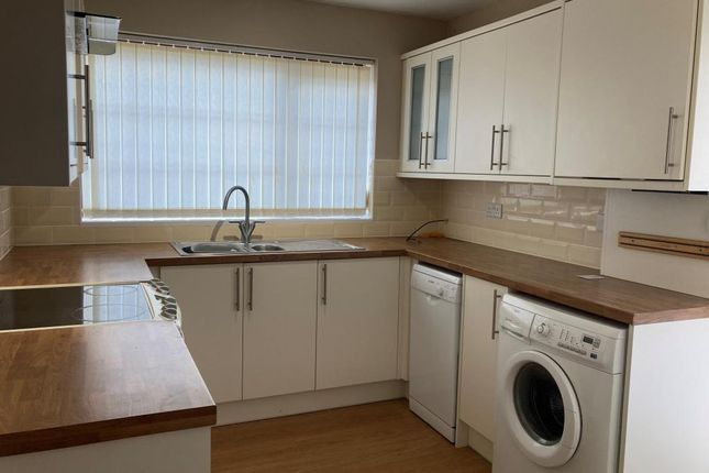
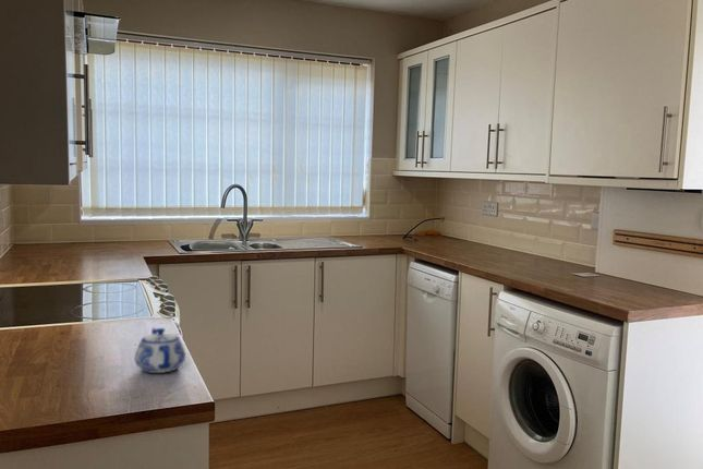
+ teapot [134,327,186,374]
